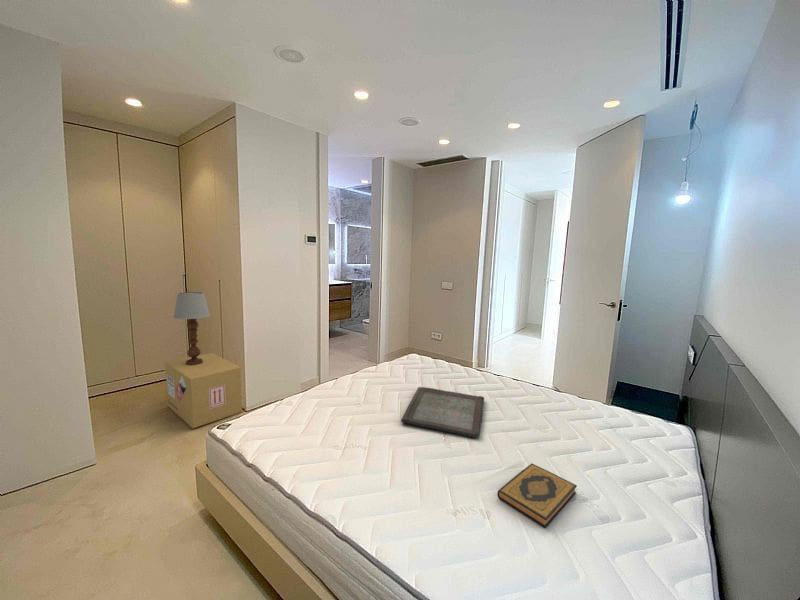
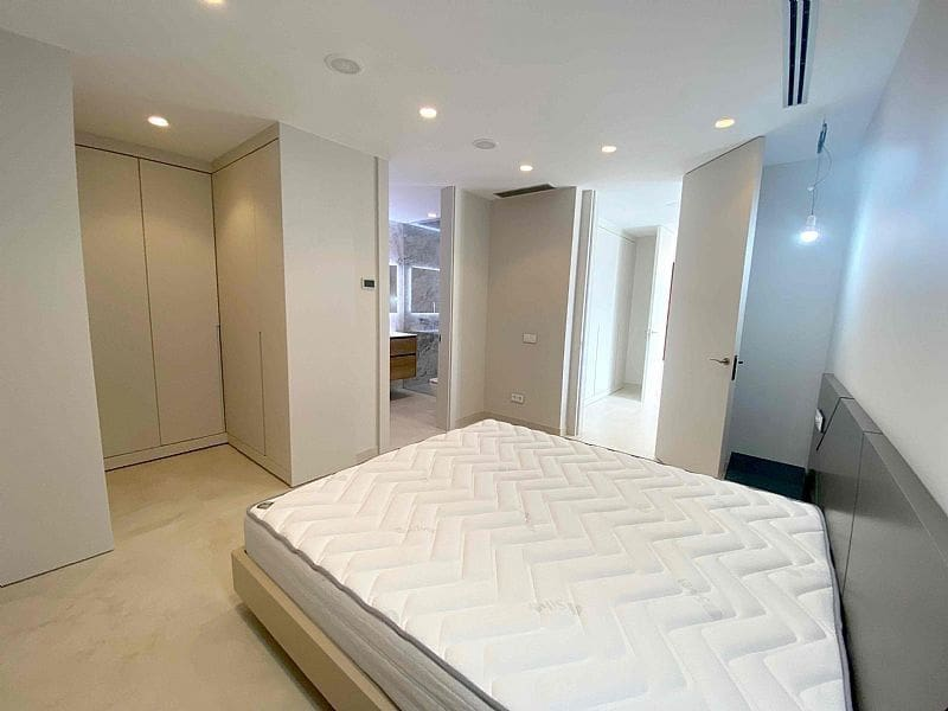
- table lamp [172,291,211,365]
- cardboard box [164,352,243,429]
- serving tray [400,386,485,439]
- hardback book [497,462,578,529]
